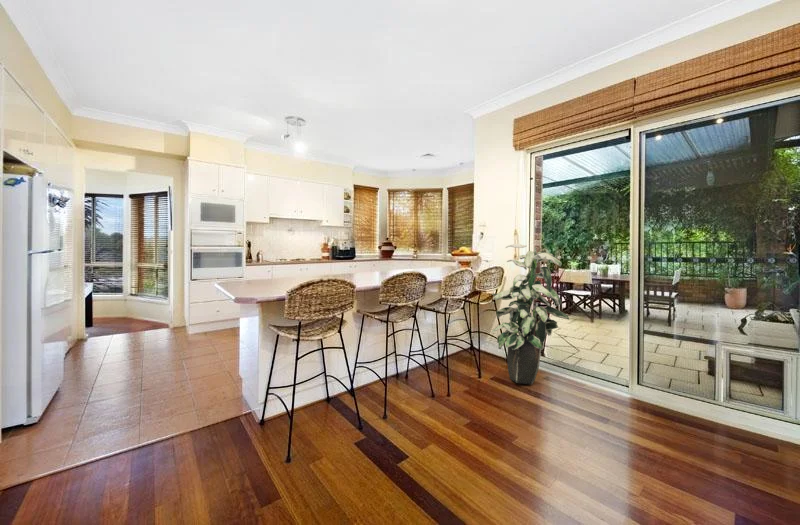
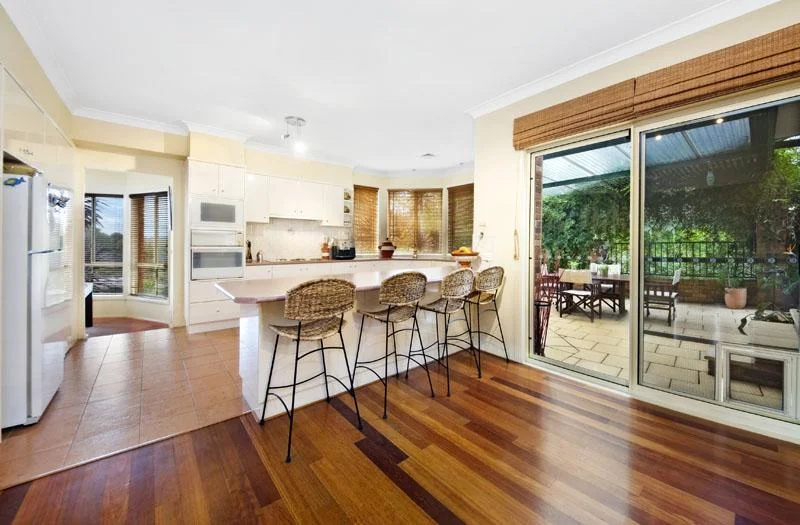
- indoor plant [491,243,570,385]
